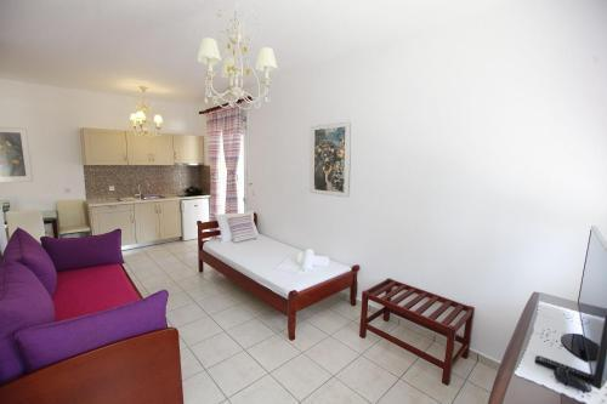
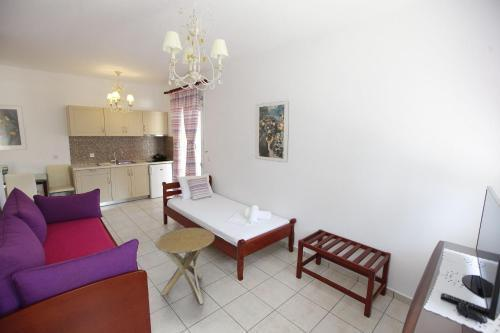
+ side table [154,227,216,305]
